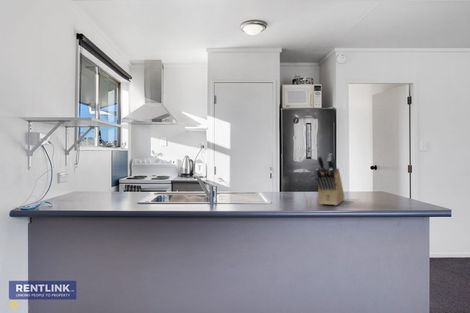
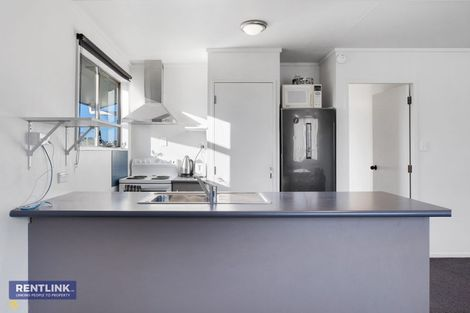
- knife block [314,152,345,206]
